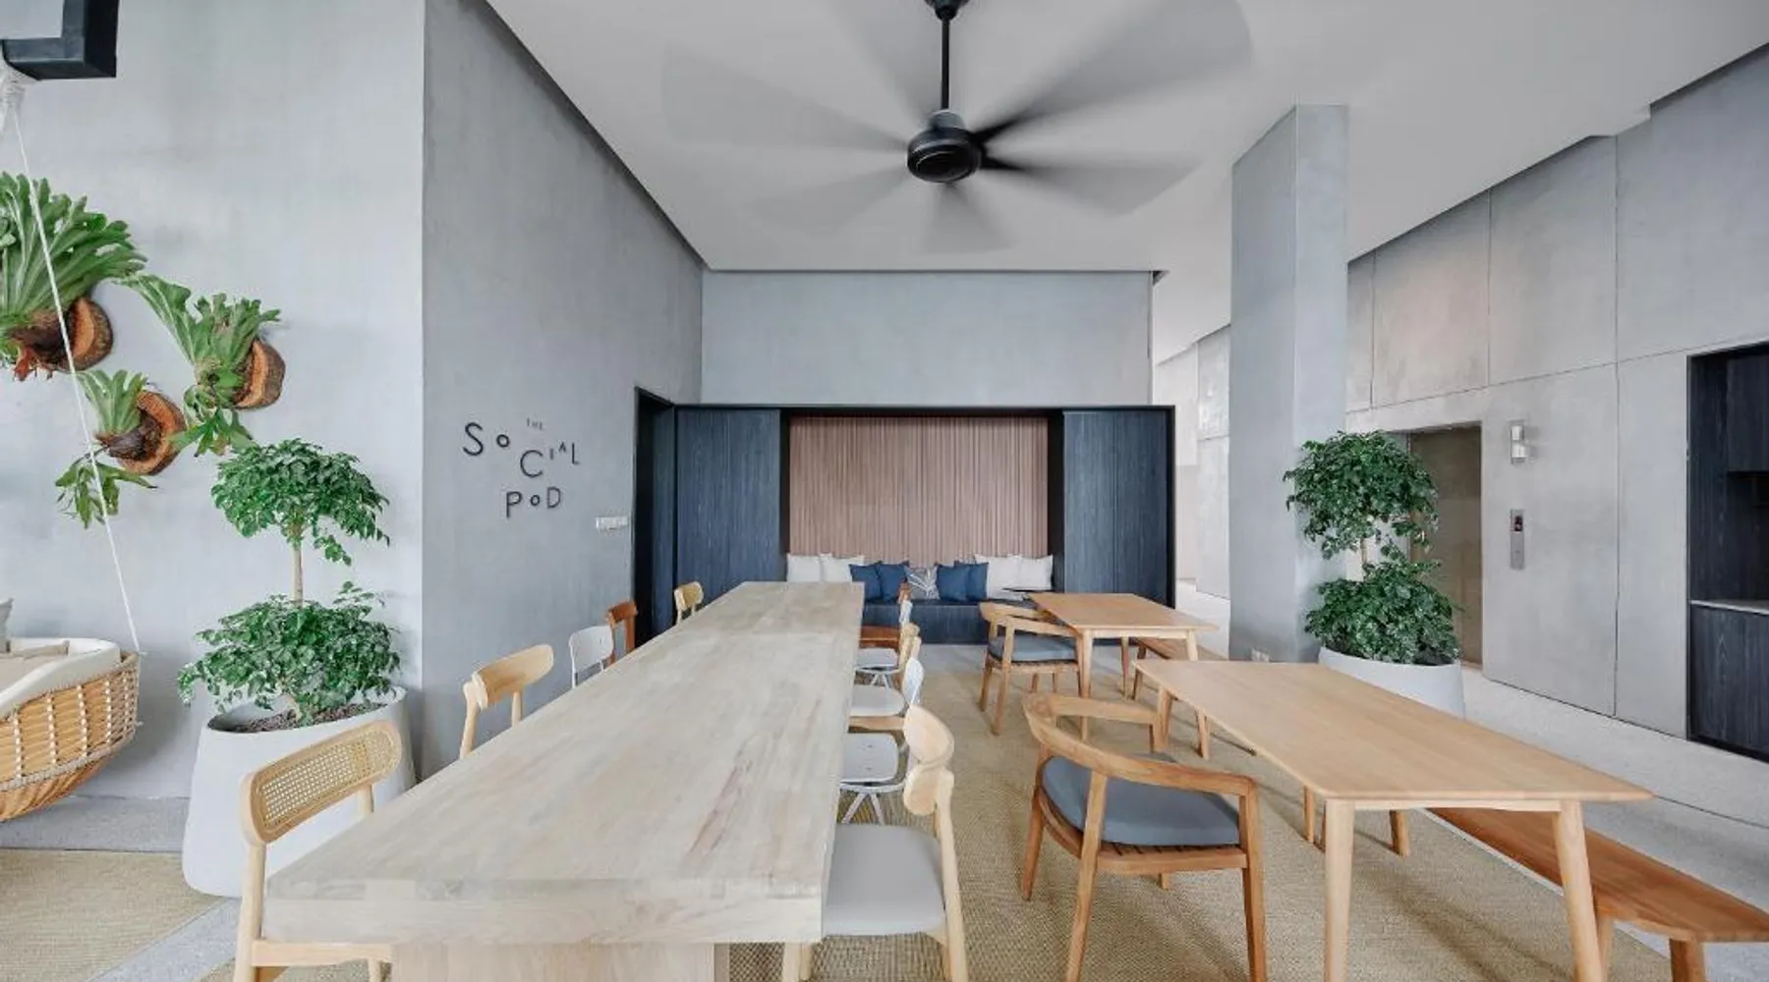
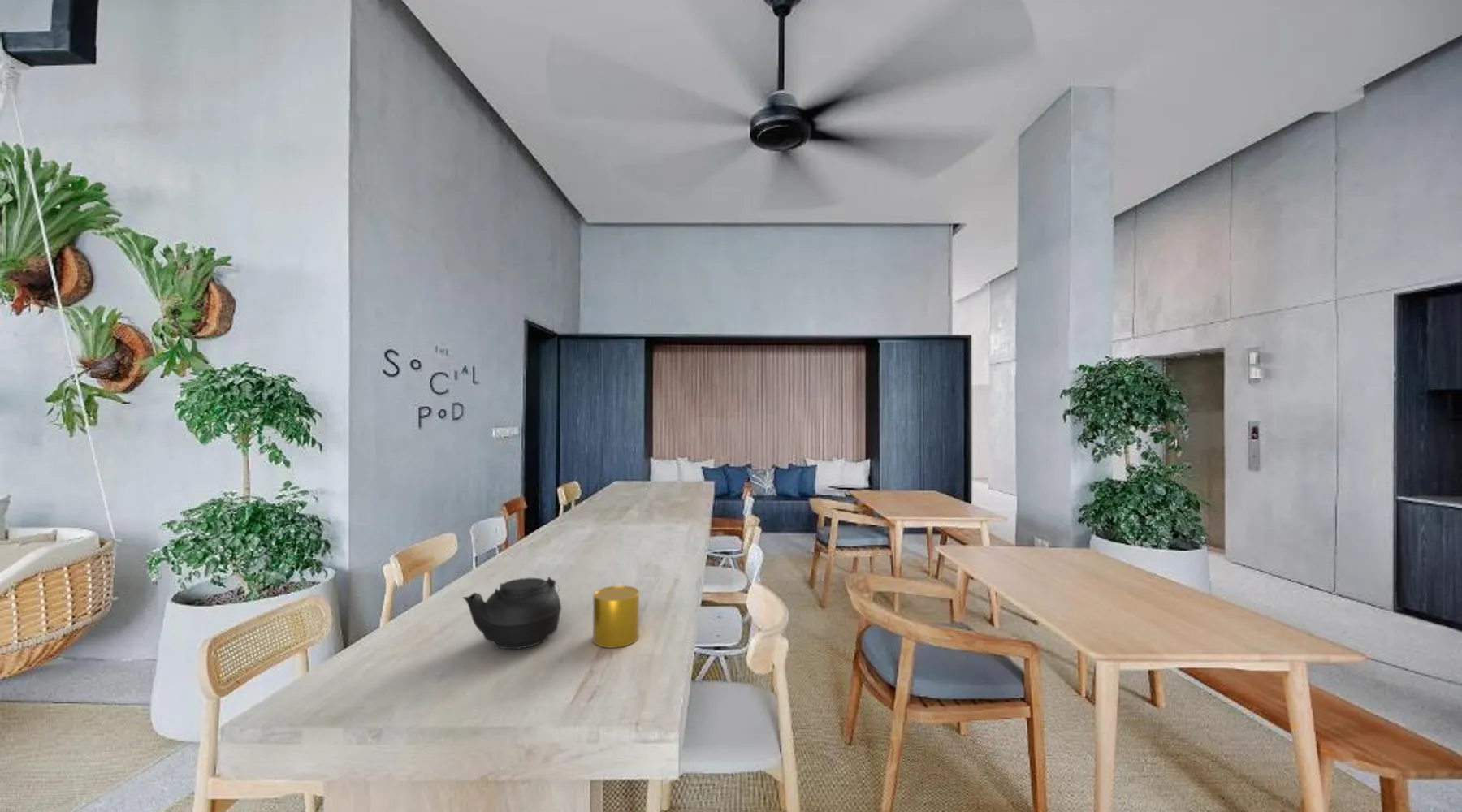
+ teapot [462,576,562,650]
+ cup [592,585,640,649]
